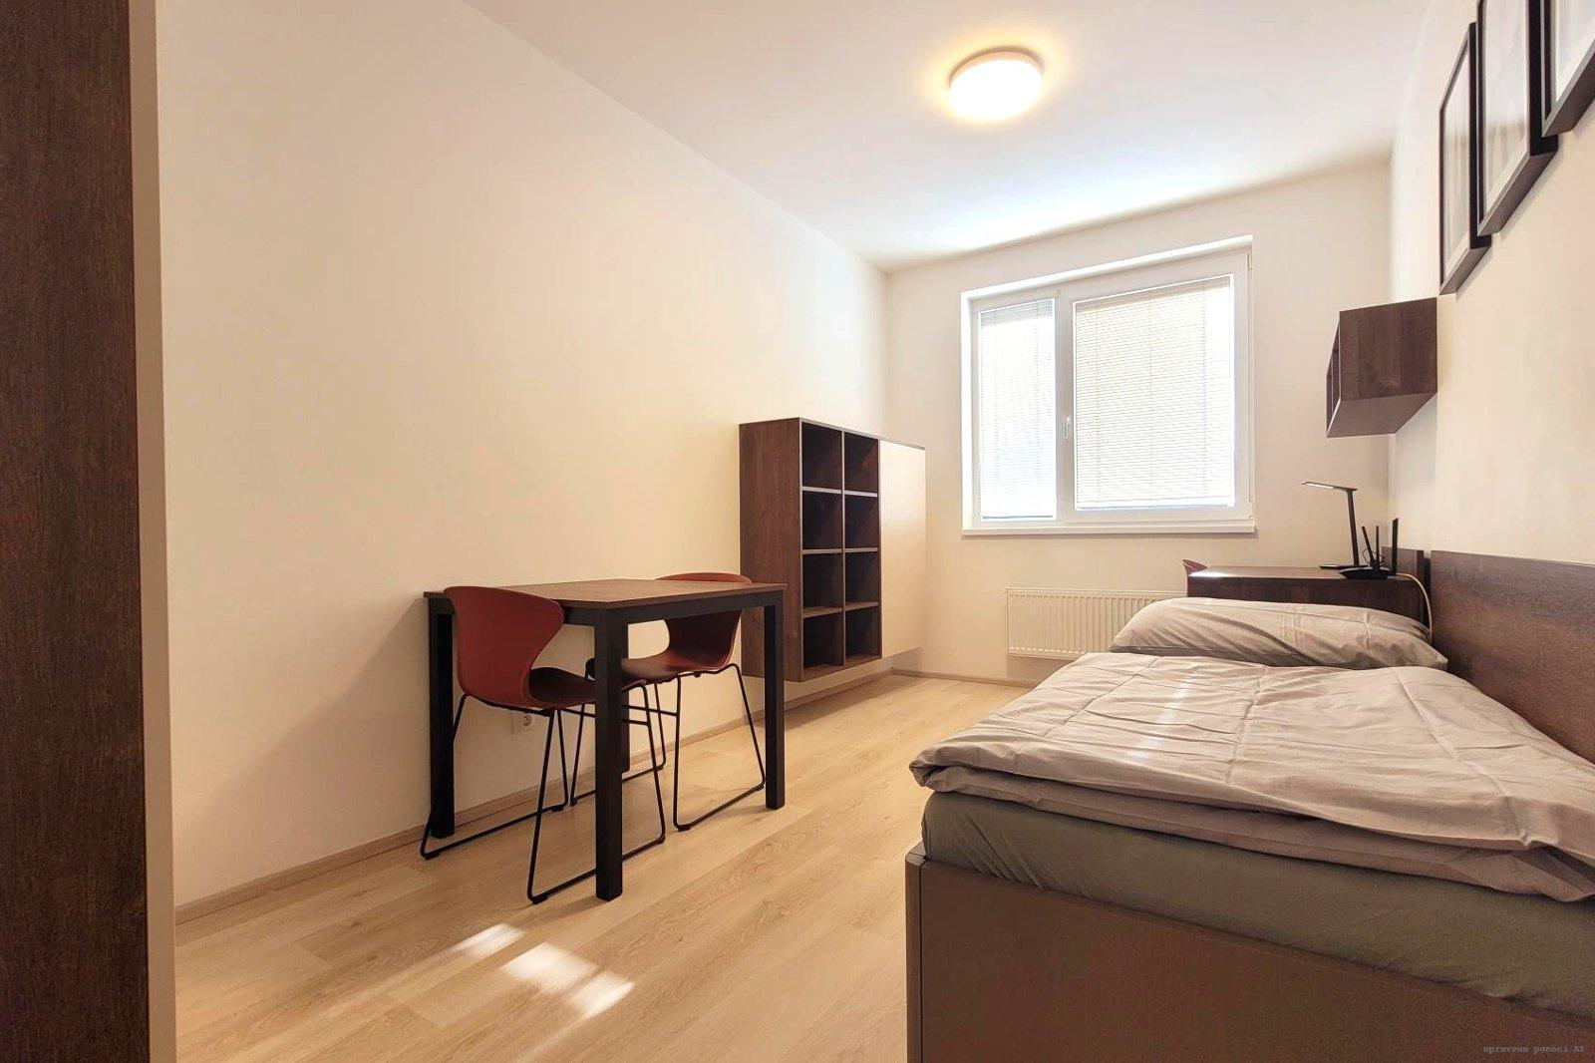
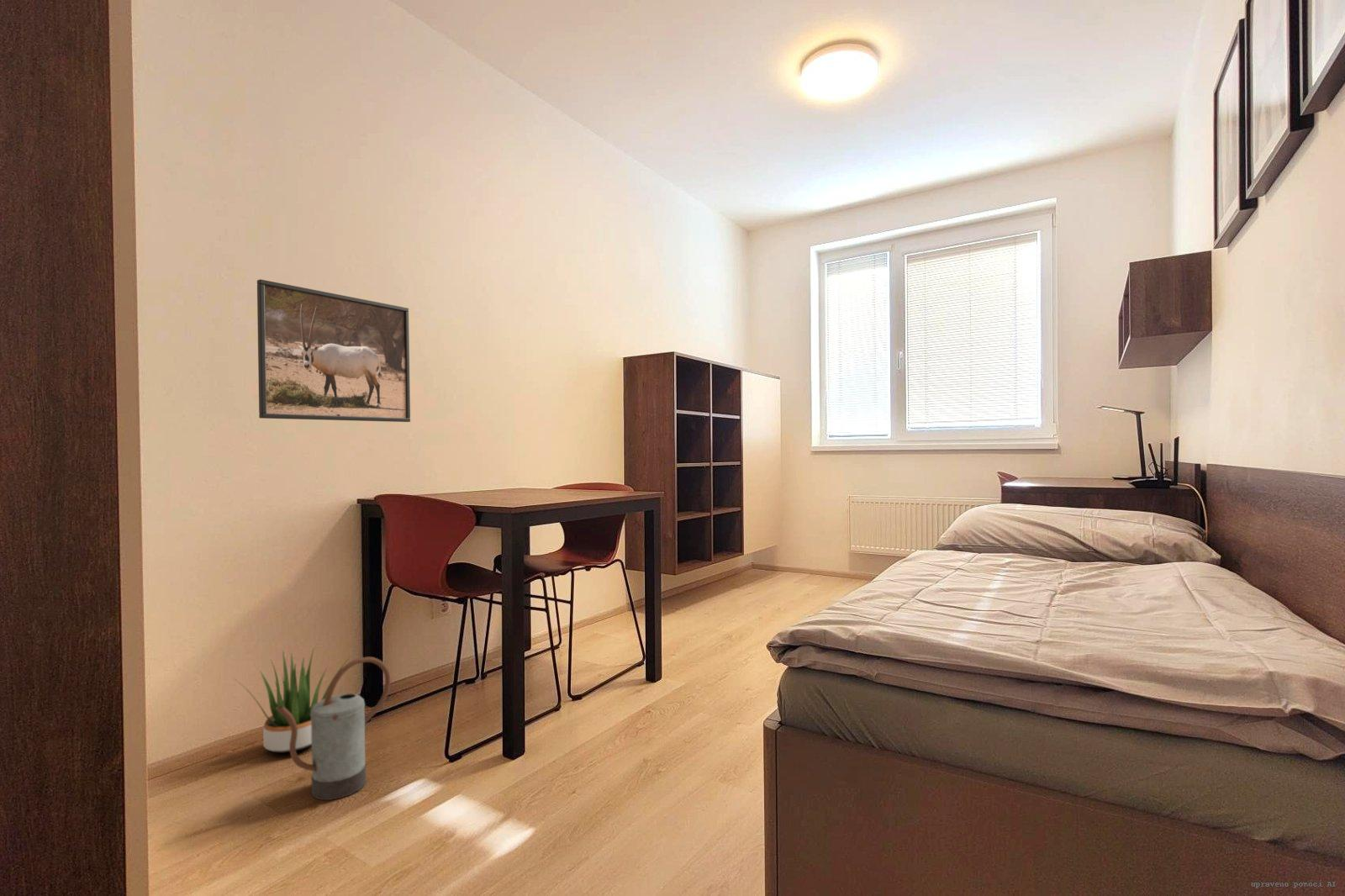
+ potted plant [232,647,351,754]
+ watering can [276,656,392,801]
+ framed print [256,278,411,423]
